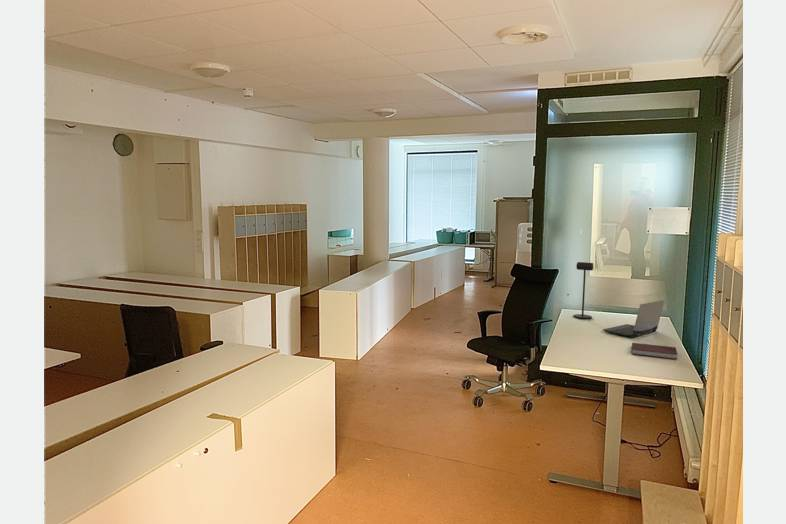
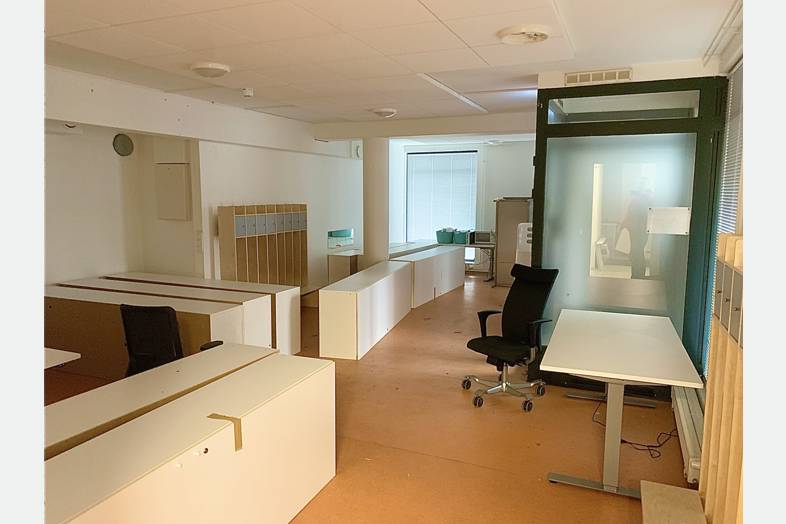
- notebook [630,342,678,360]
- laptop computer [602,299,666,338]
- desk lamp [572,261,594,320]
